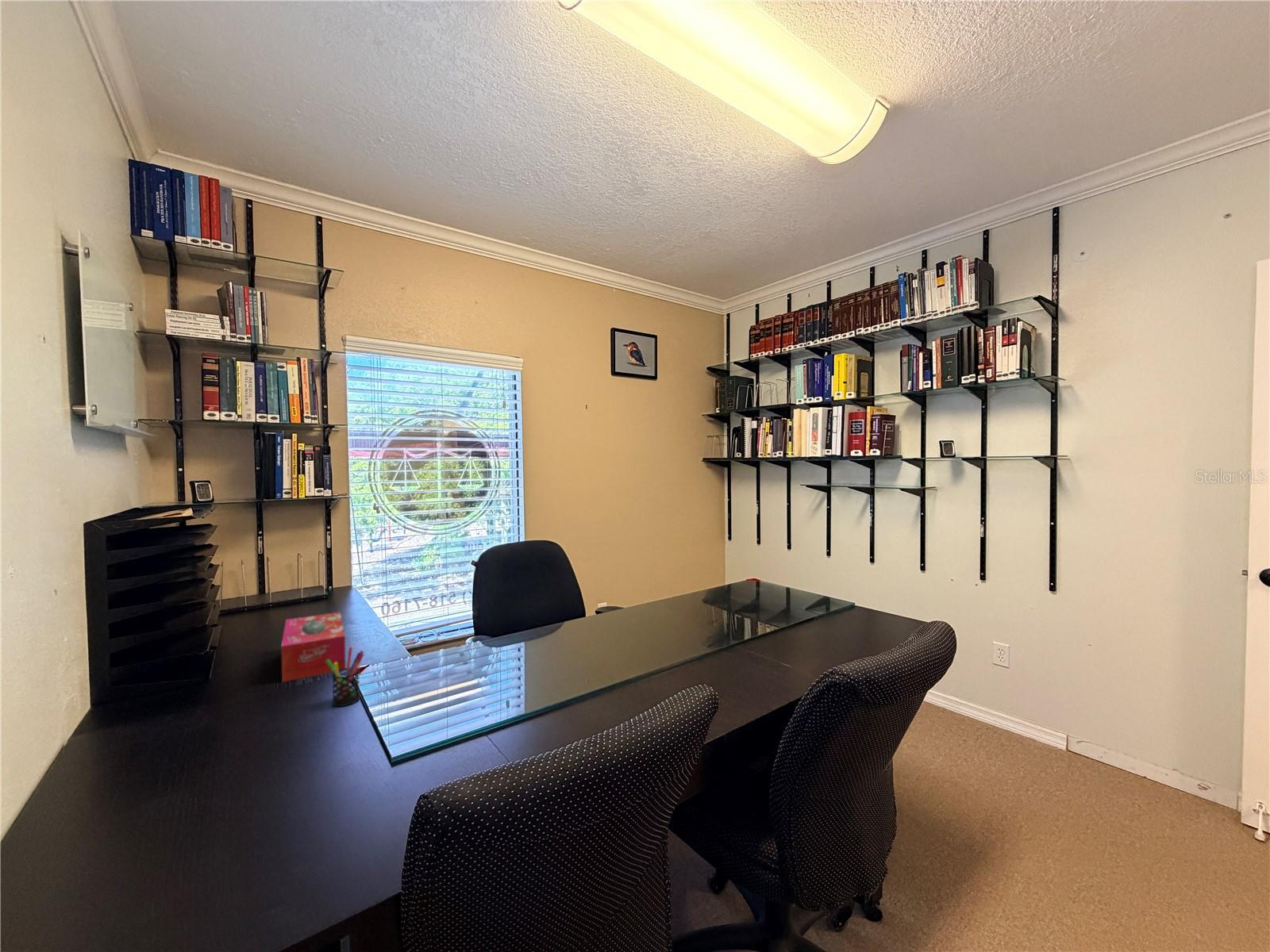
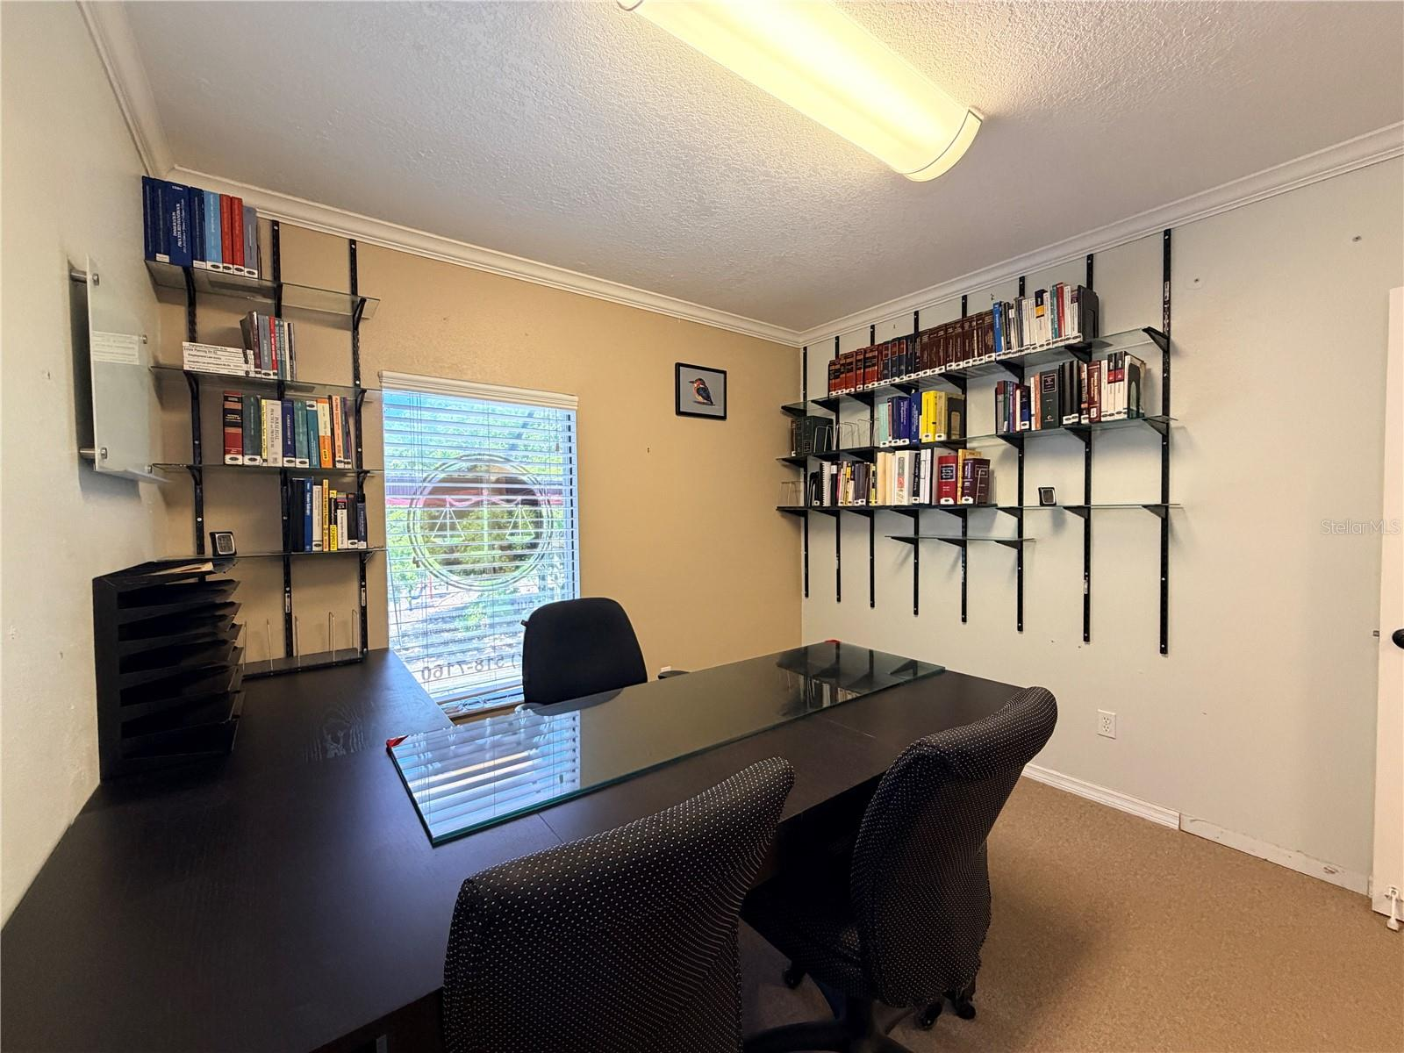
- tissue box [280,611,346,683]
- pen holder [326,646,365,707]
